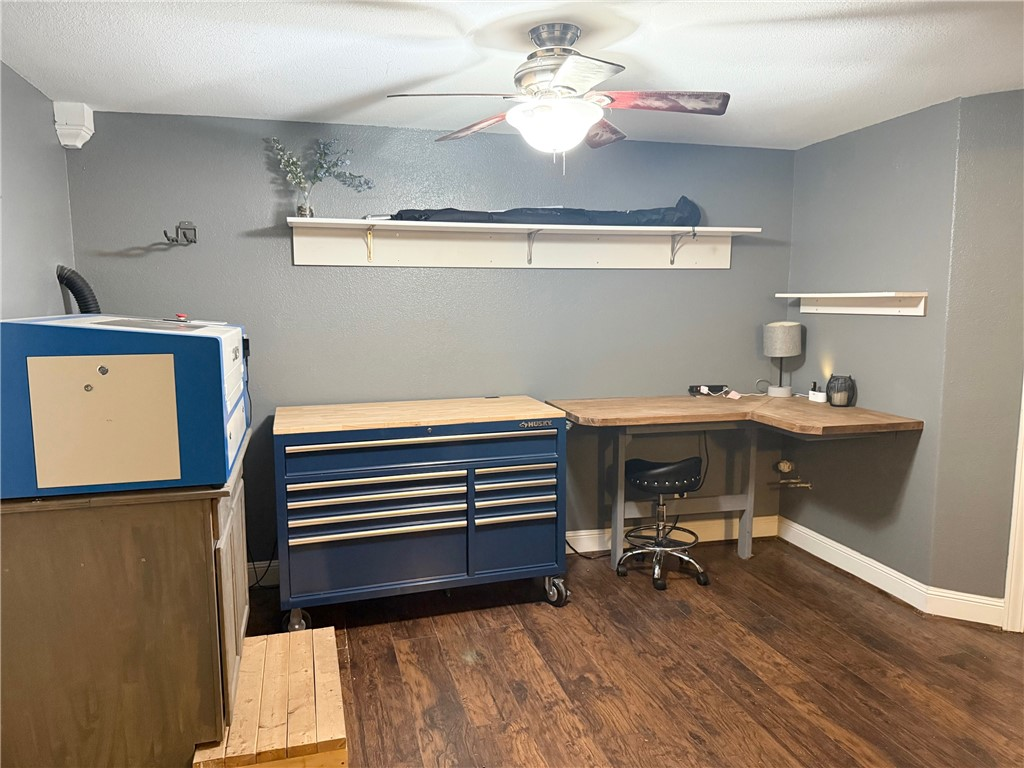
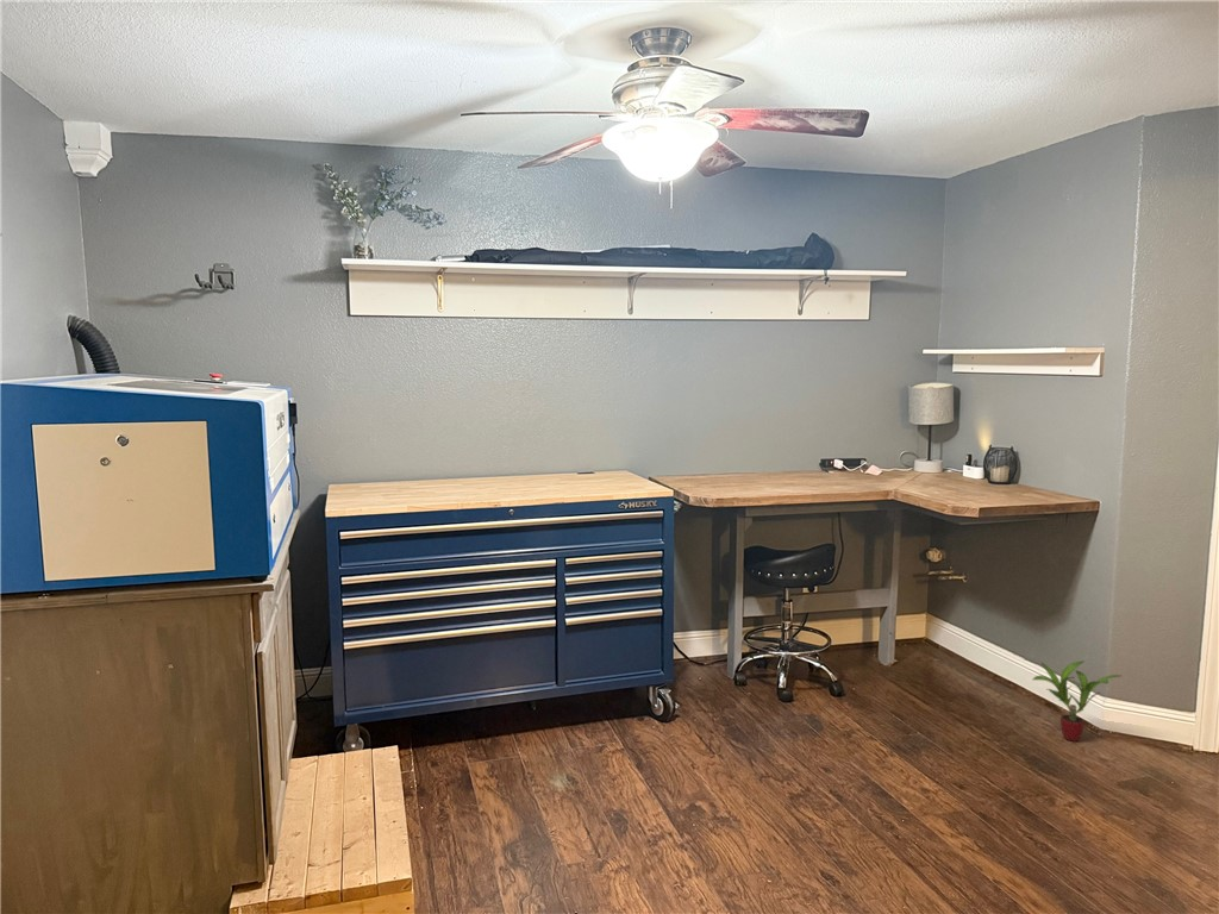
+ potted plant [1032,659,1121,743]
